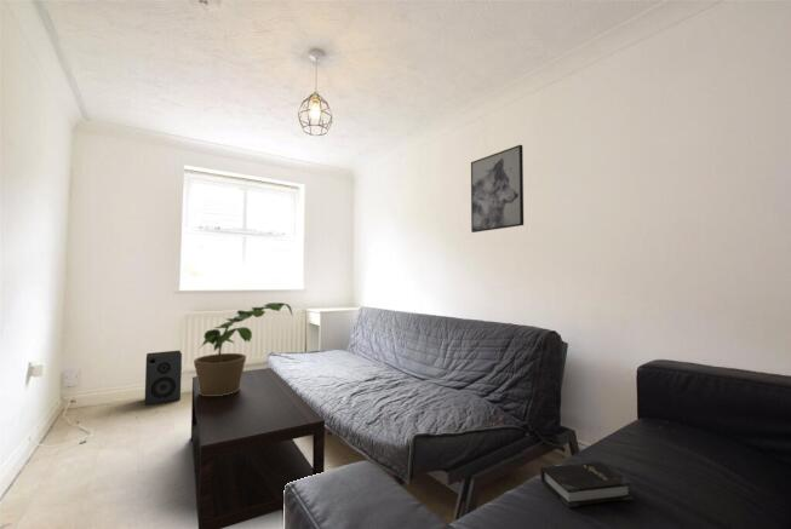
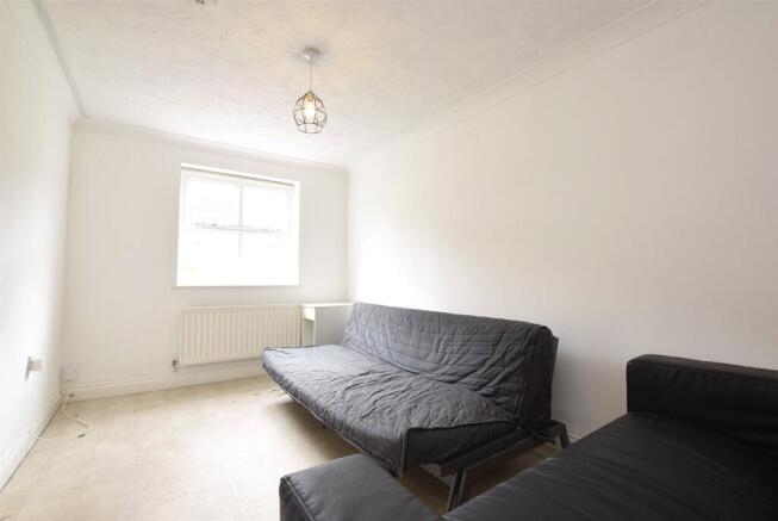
- coffee table [190,367,326,529]
- hardback book [539,460,634,508]
- potted plant [193,301,293,396]
- wall art [470,144,525,234]
- speaker [144,350,183,407]
